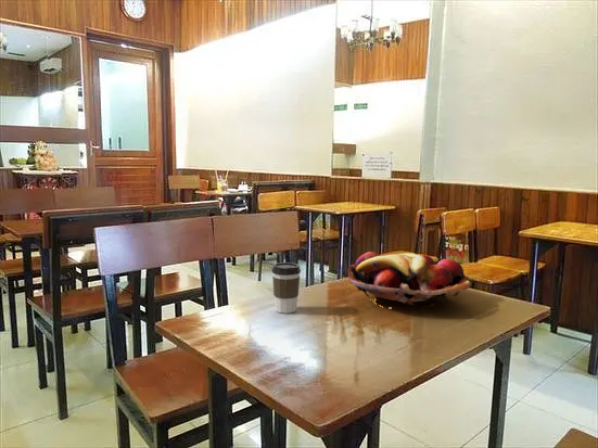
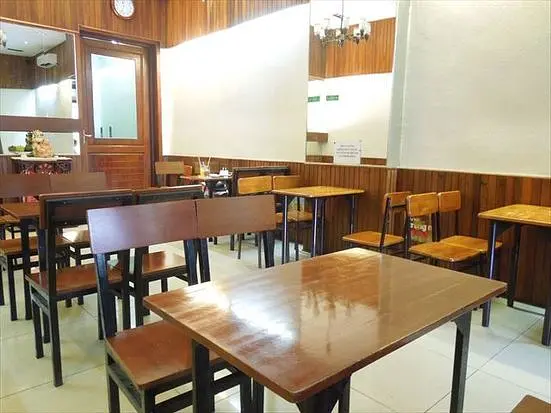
- fruit basket [346,251,471,309]
- coffee cup [270,261,302,315]
